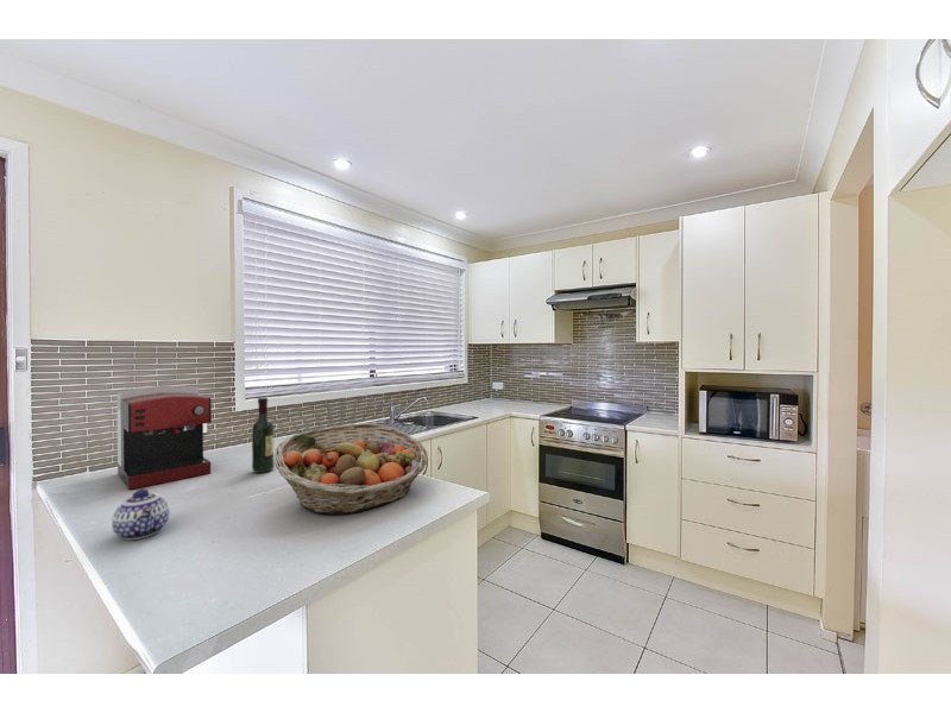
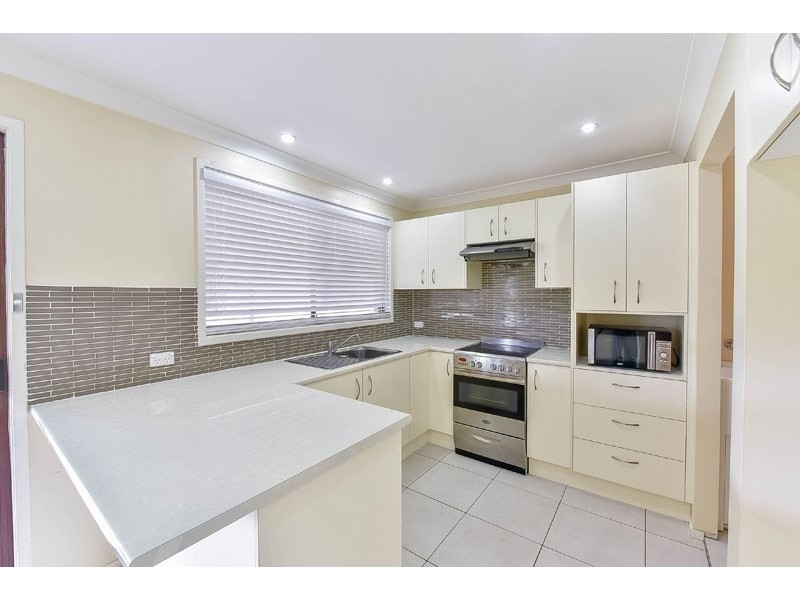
- coffee maker [116,385,213,491]
- fruit basket [273,422,429,516]
- wine bottle [251,397,276,474]
- teapot [111,487,171,541]
